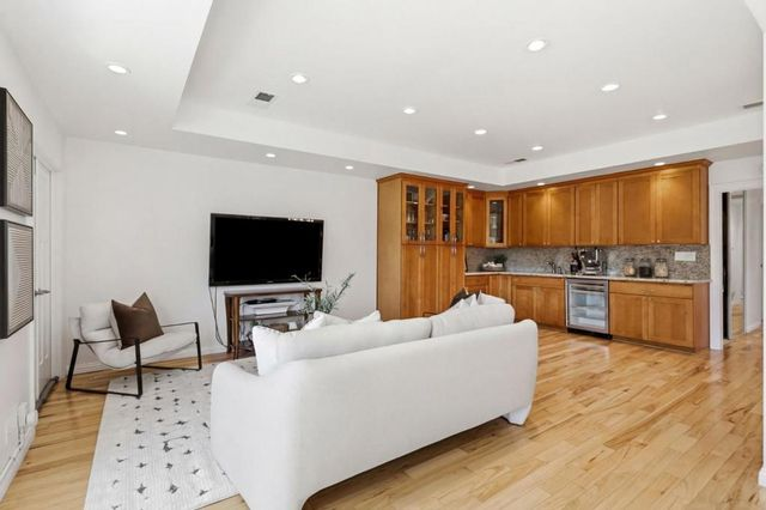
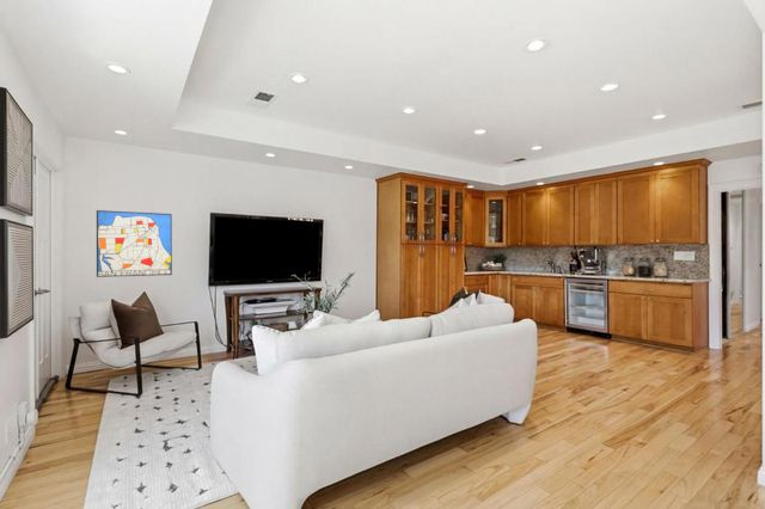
+ wall art [96,209,173,278]
